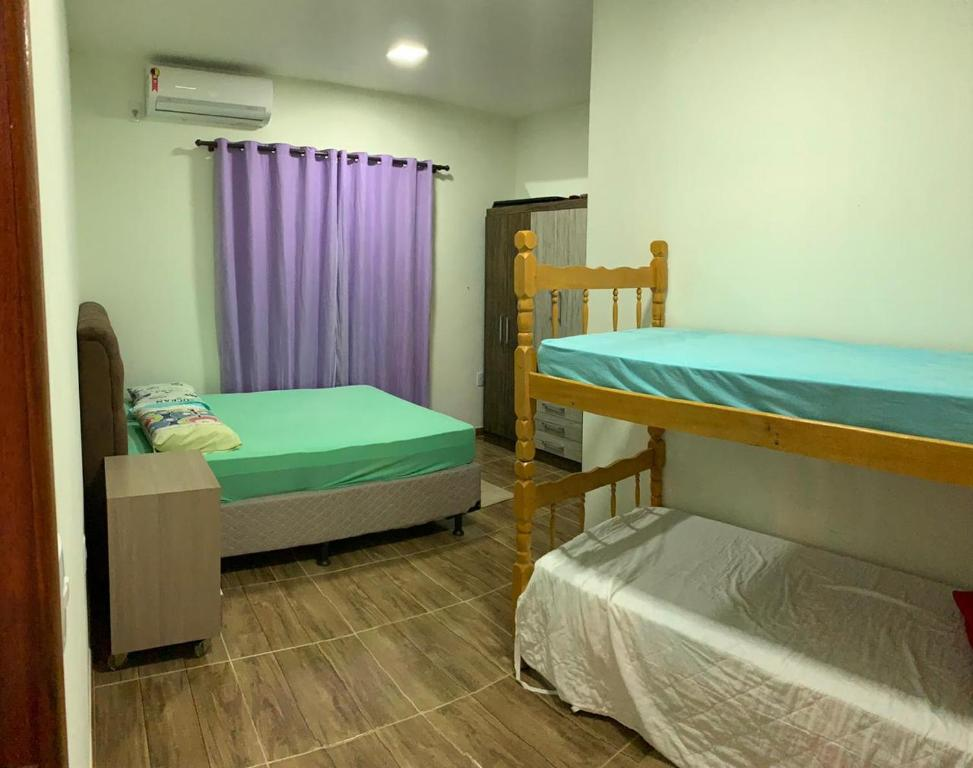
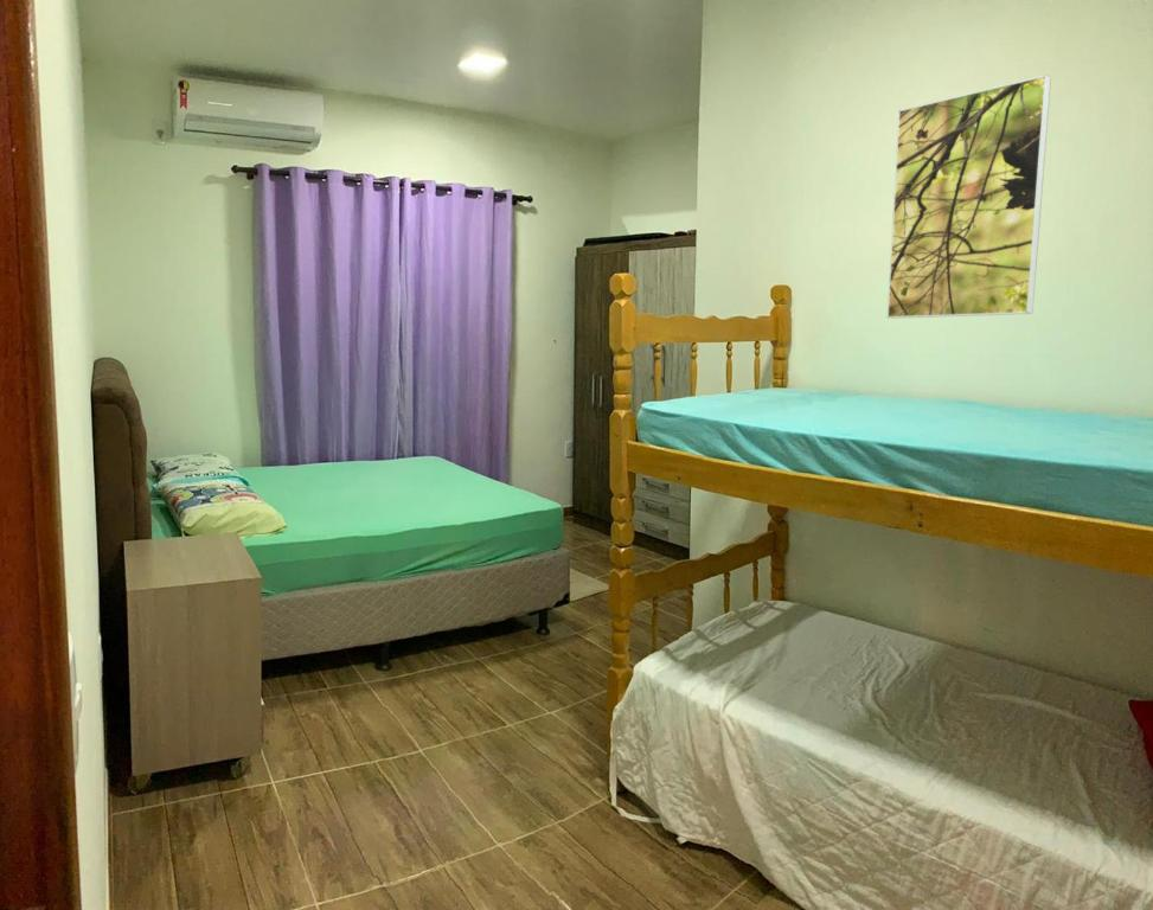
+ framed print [885,73,1052,320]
